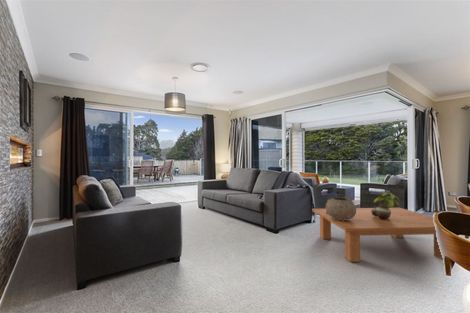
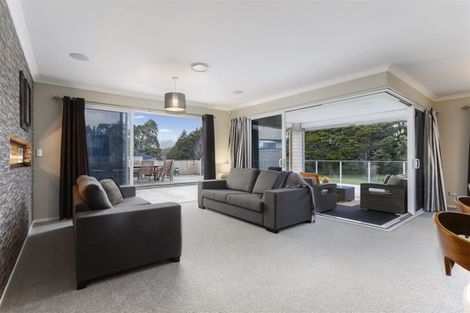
- coffee table [311,207,444,263]
- ceramic pot [325,196,357,221]
- potted plant [371,189,401,220]
